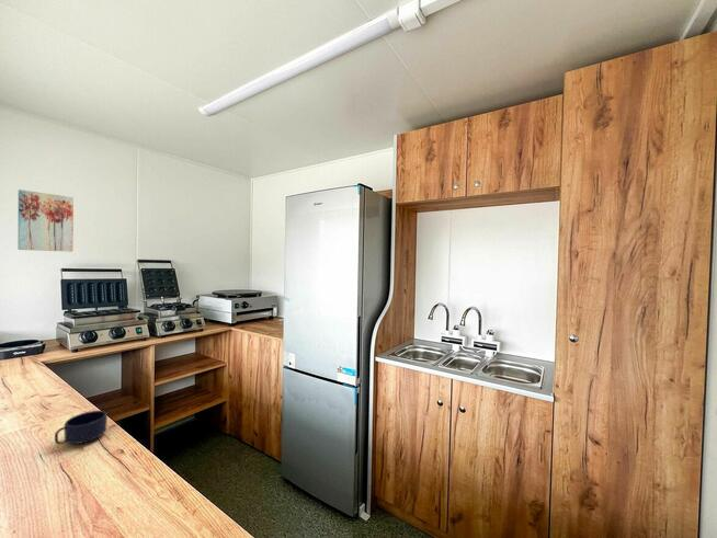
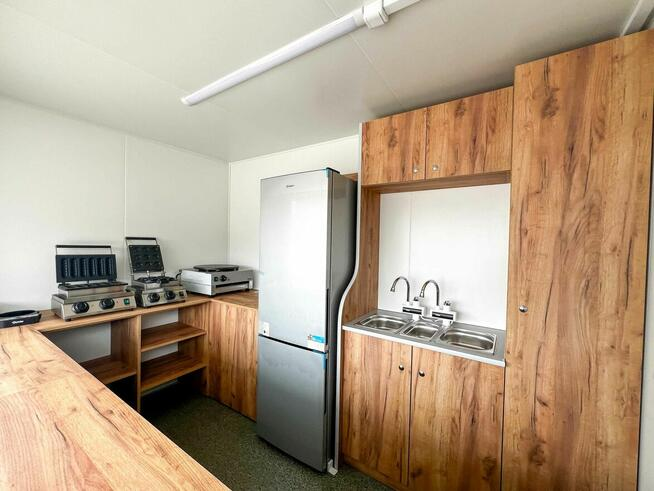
- wall art [16,188,75,253]
- mug [54,410,109,446]
